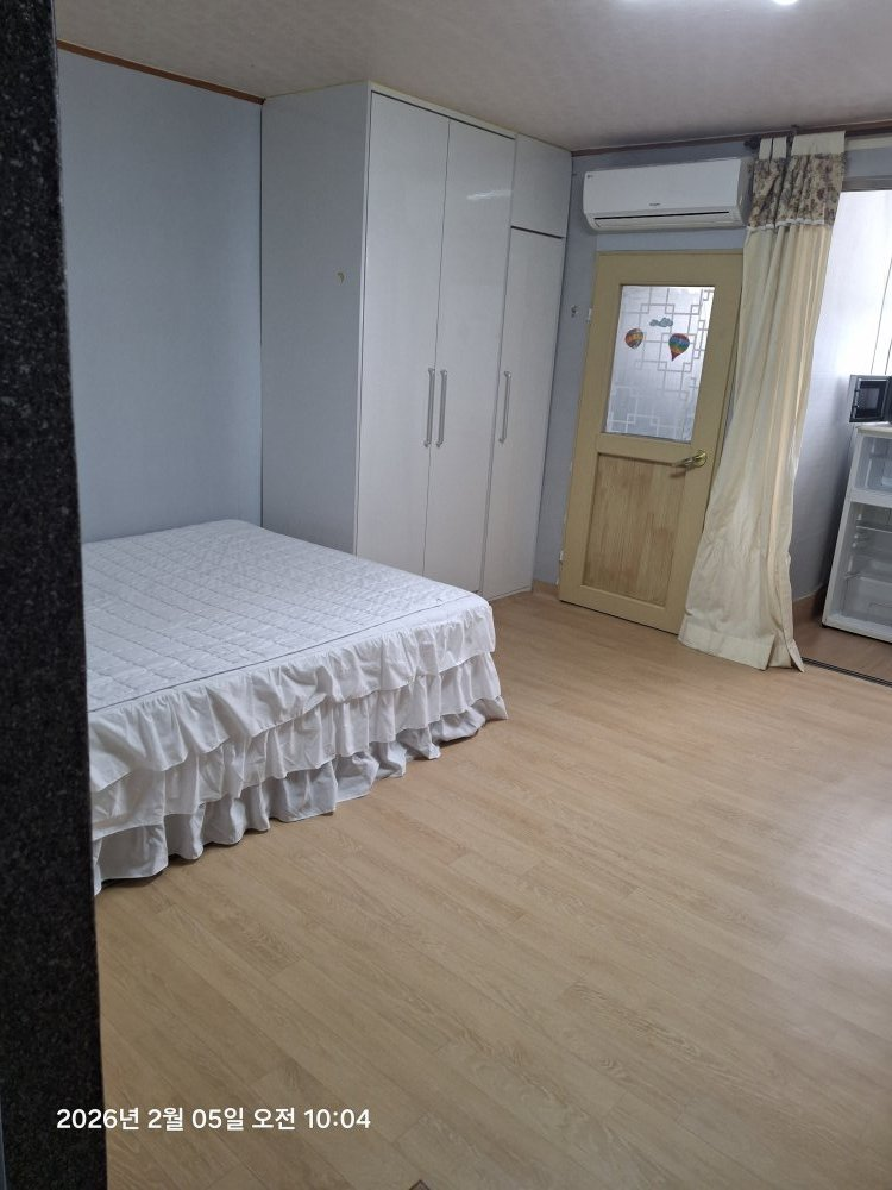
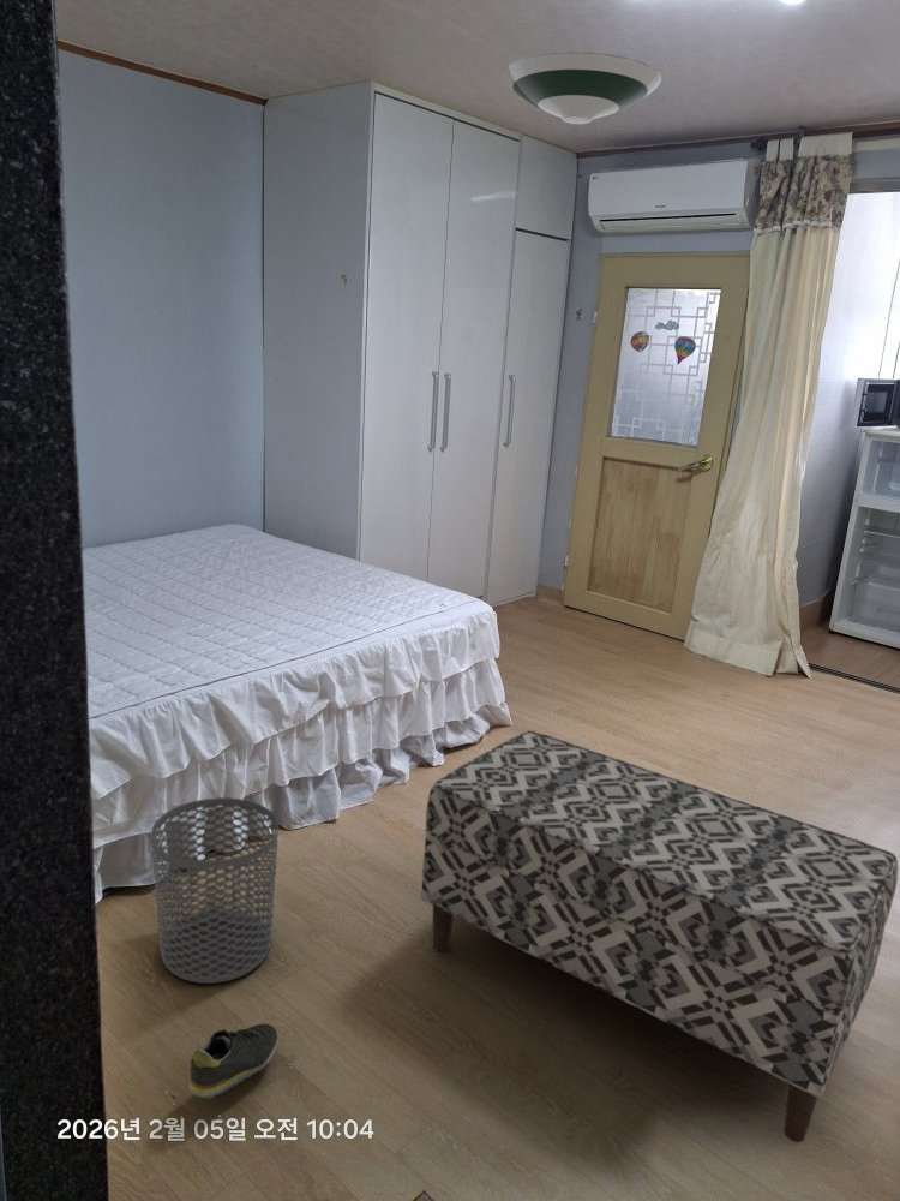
+ shoe [169,1023,296,1119]
+ waste bin [150,796,280,985]
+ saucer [500,50,662,125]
+ bench [420,729,899,1143]
